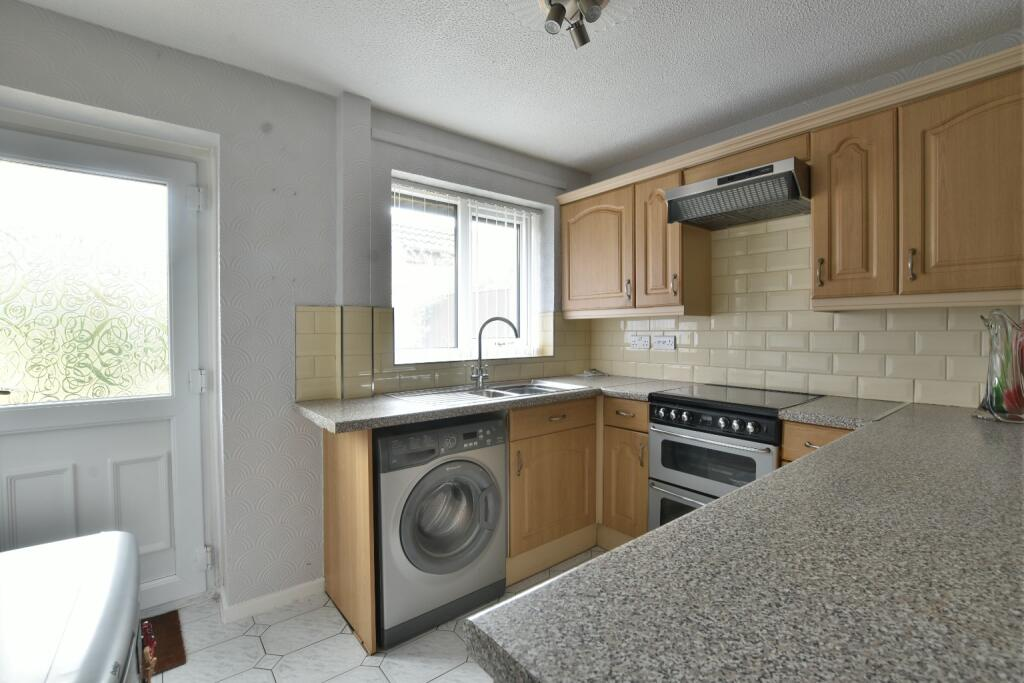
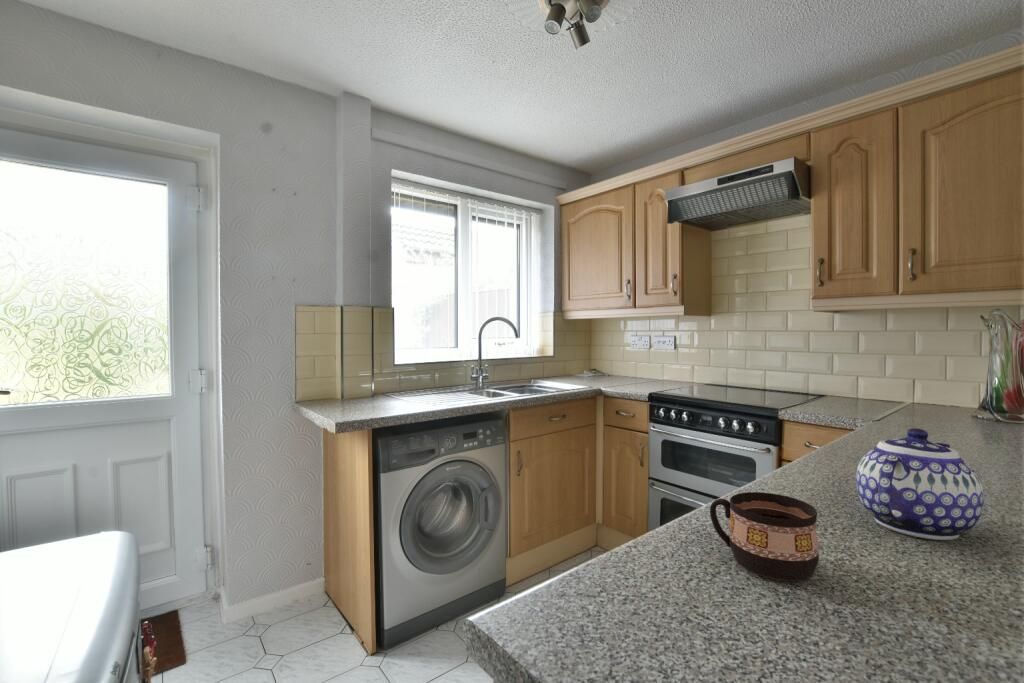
+ teapot [855,427,985,541]
+ cup [709,491,820,582]
